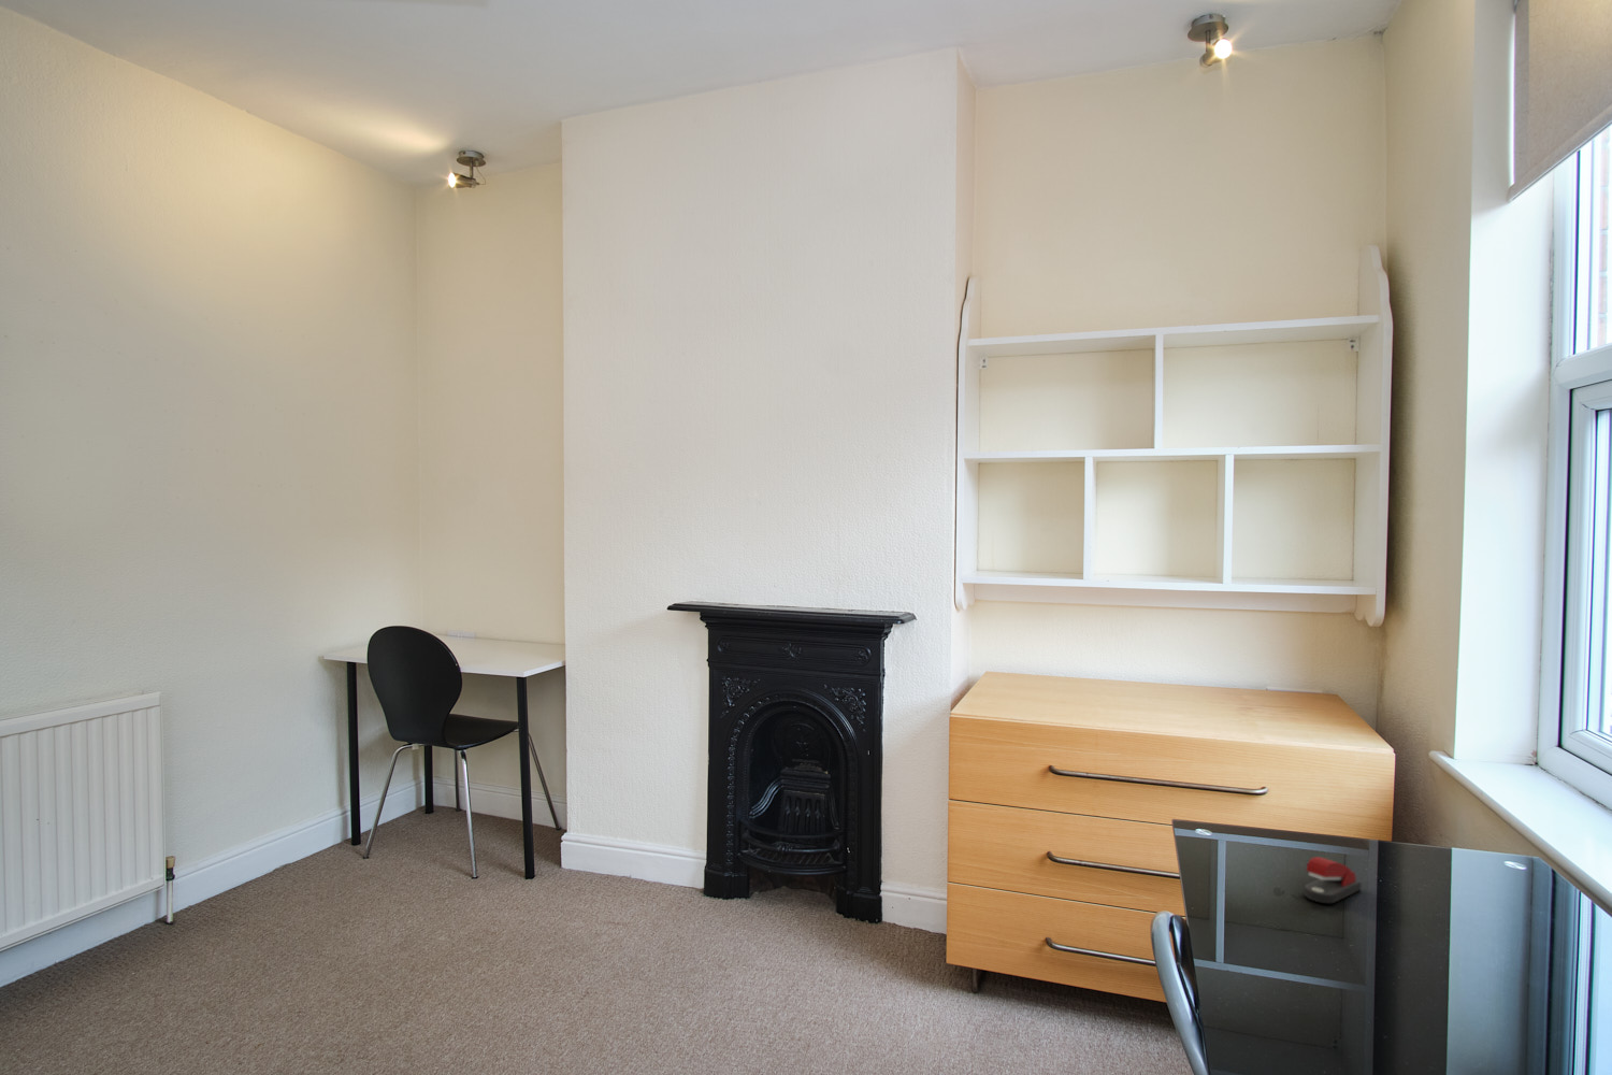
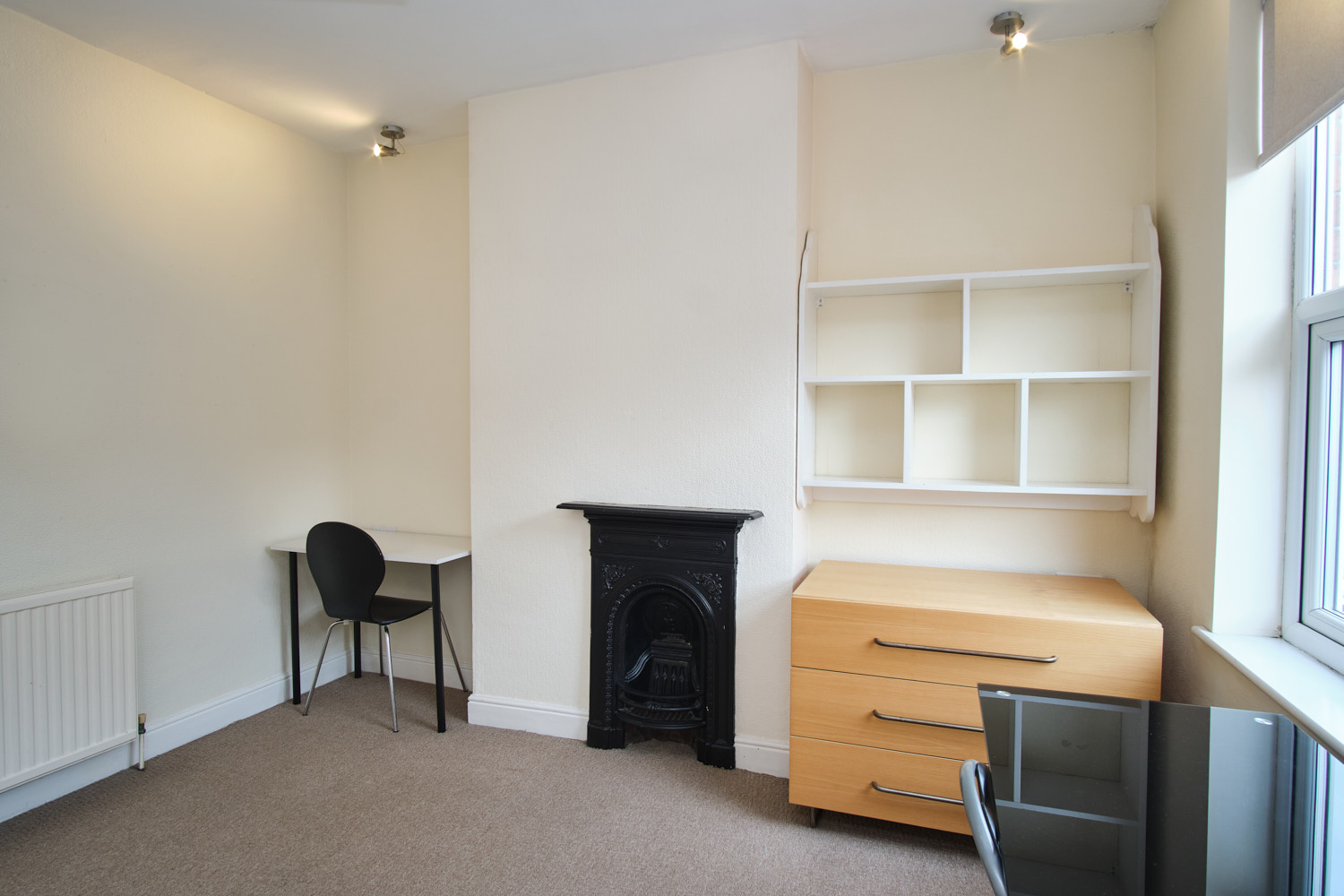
- stapler [1303,855,1363,905]
